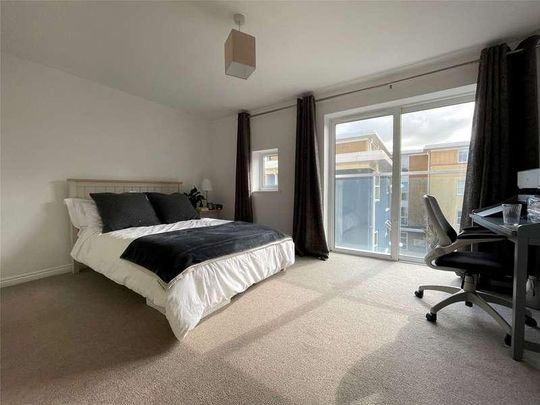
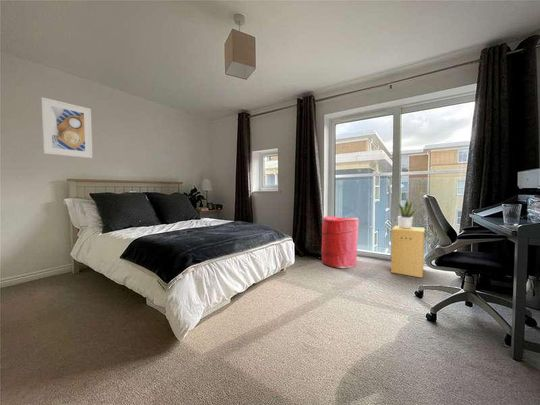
+ laundry hamper [321,215,359,269]
+ cardboard box [390,225,426,279]
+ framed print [40,96,94,159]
+ potted plant [393,199,418,229]
